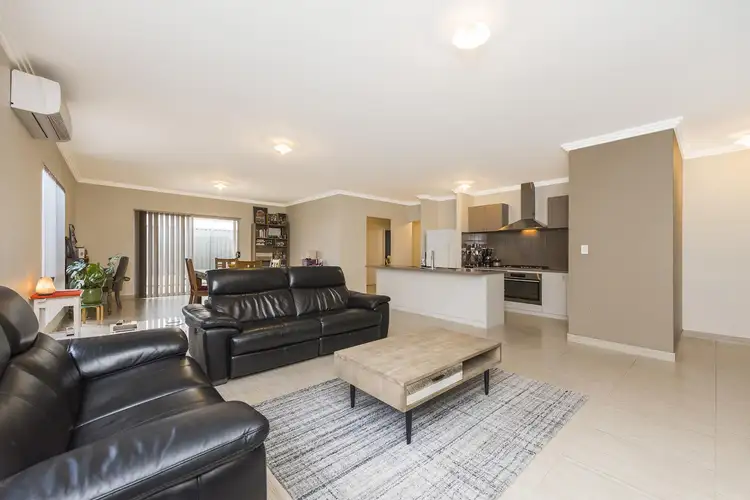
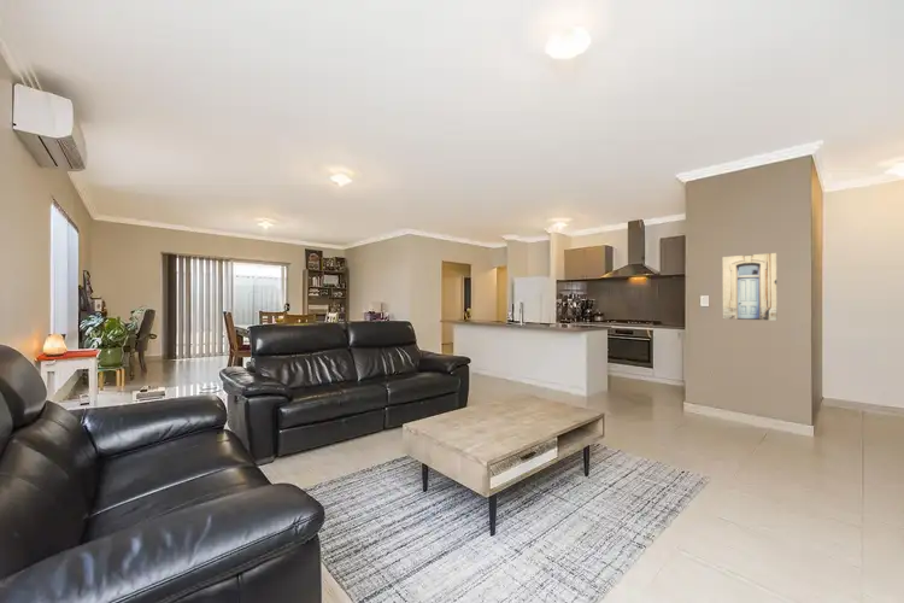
+ wall art [722,252,779,322]
